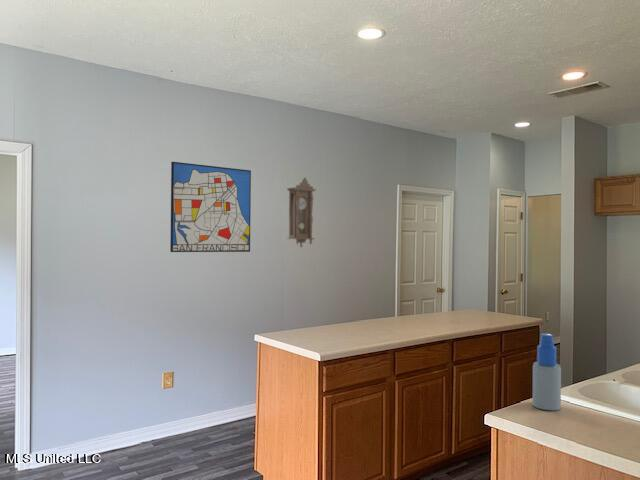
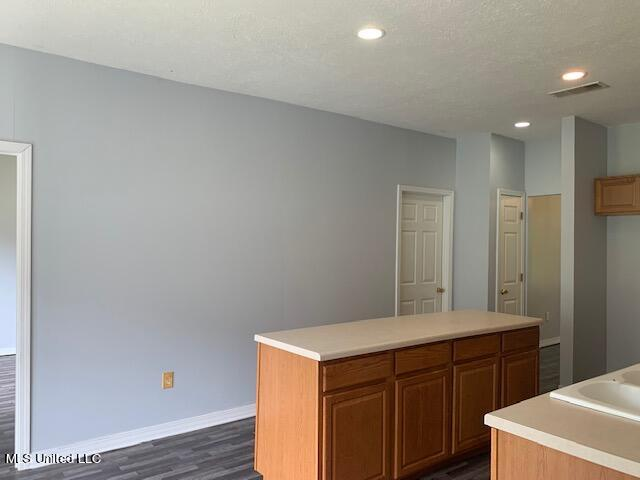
- wall art [169,161,252,253]
- spray bottle [532,332,562,411]
- pendulum clock [286,177,317,248]
